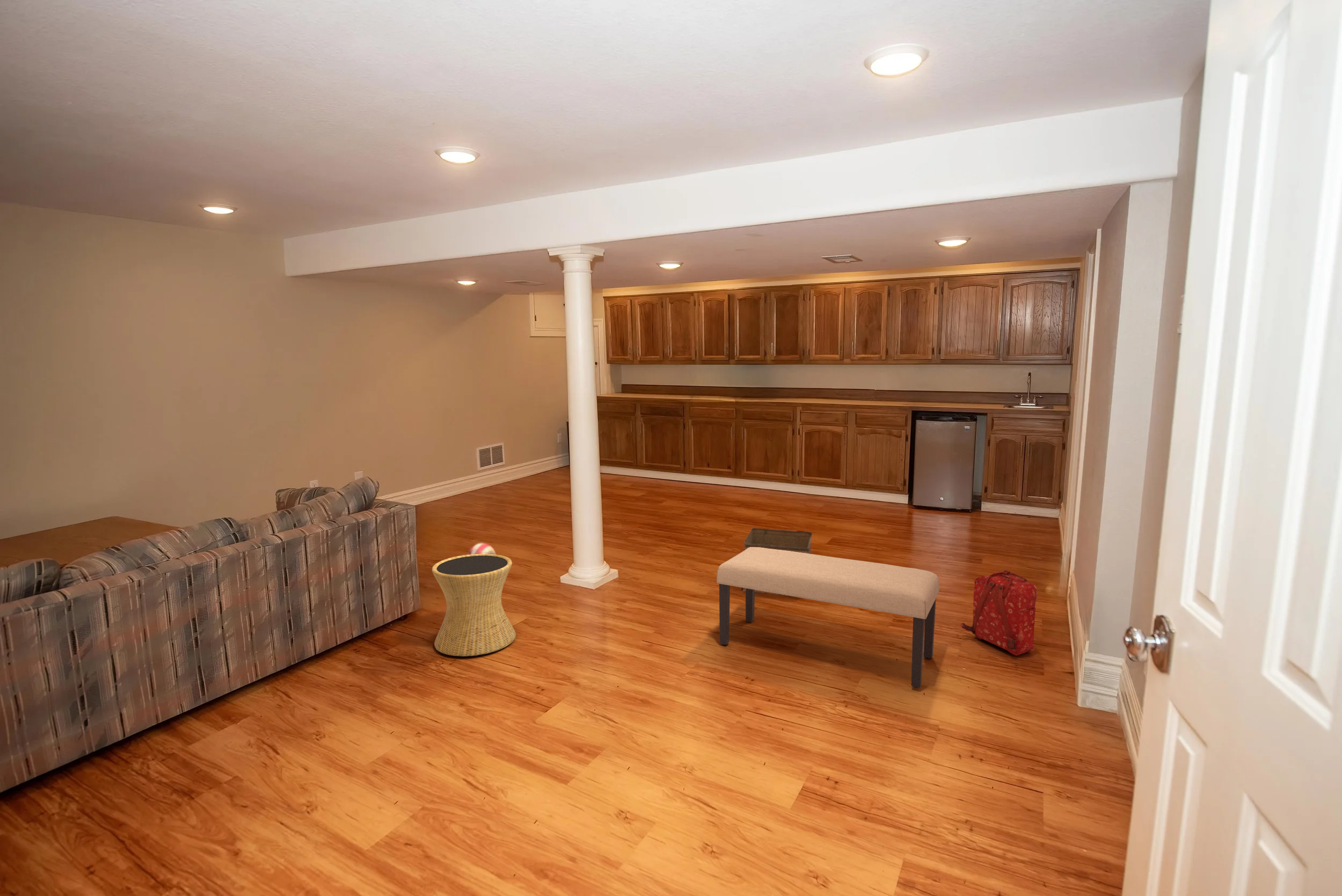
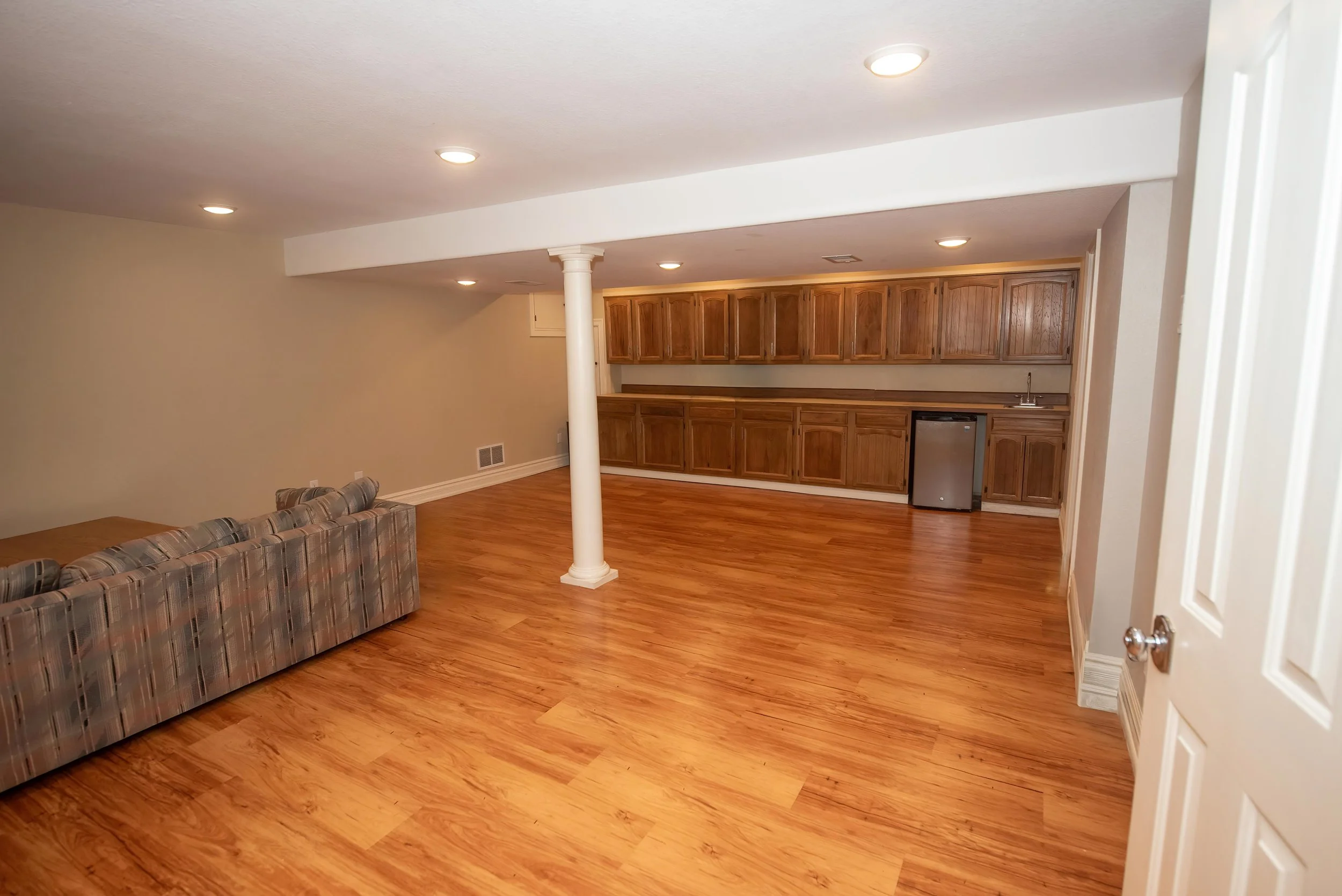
- side table [432,553,516,657]
- backpack [960,570,1037,656]
- storage bin [742,527,813,596]
- bench [716,547,940,688]
- ball [468,543,496,555]
